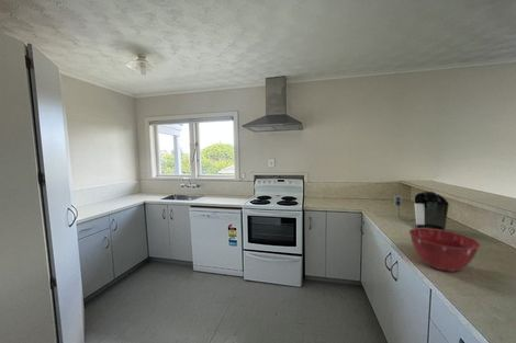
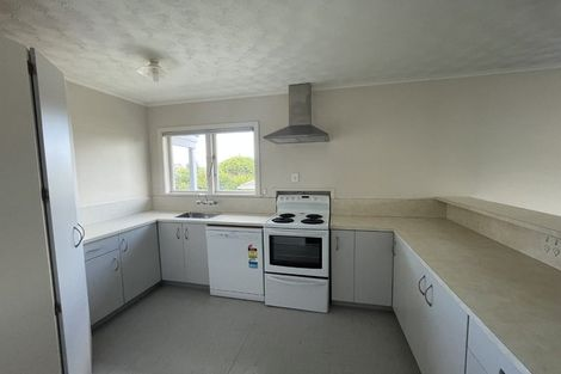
- coffee maker [393,191,450,231]
- mixing bowl [408,228,482,273]
